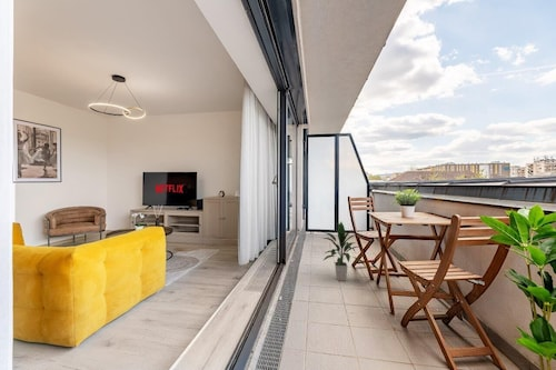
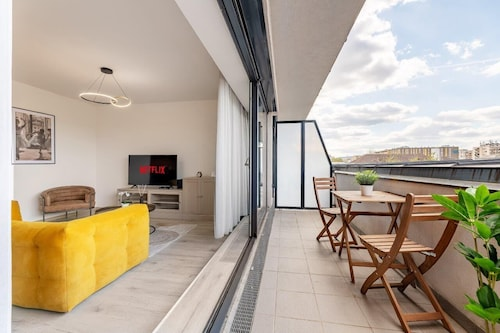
- indoor plant [320,221,367,282]
